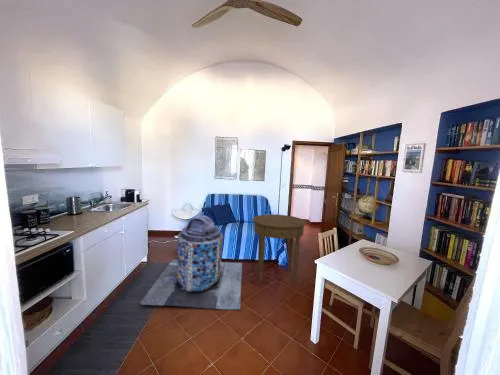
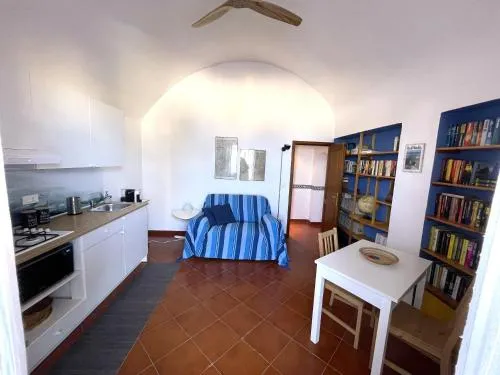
- side table [252,214,307,284]
- trash can [139,214,243,311]
